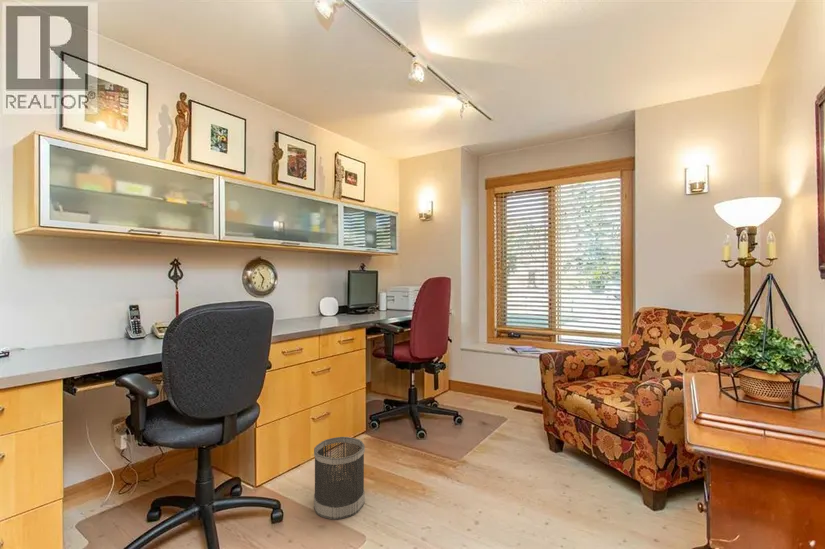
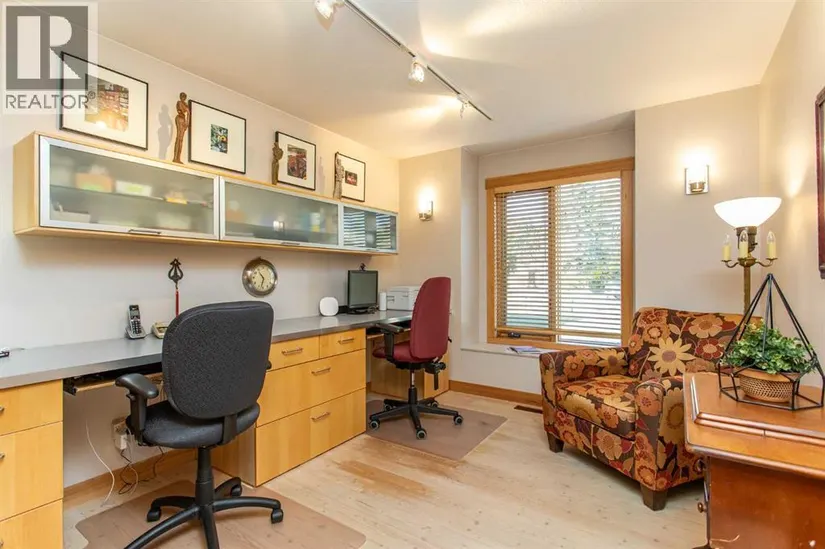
- wastebasket [313,436,366,520]
